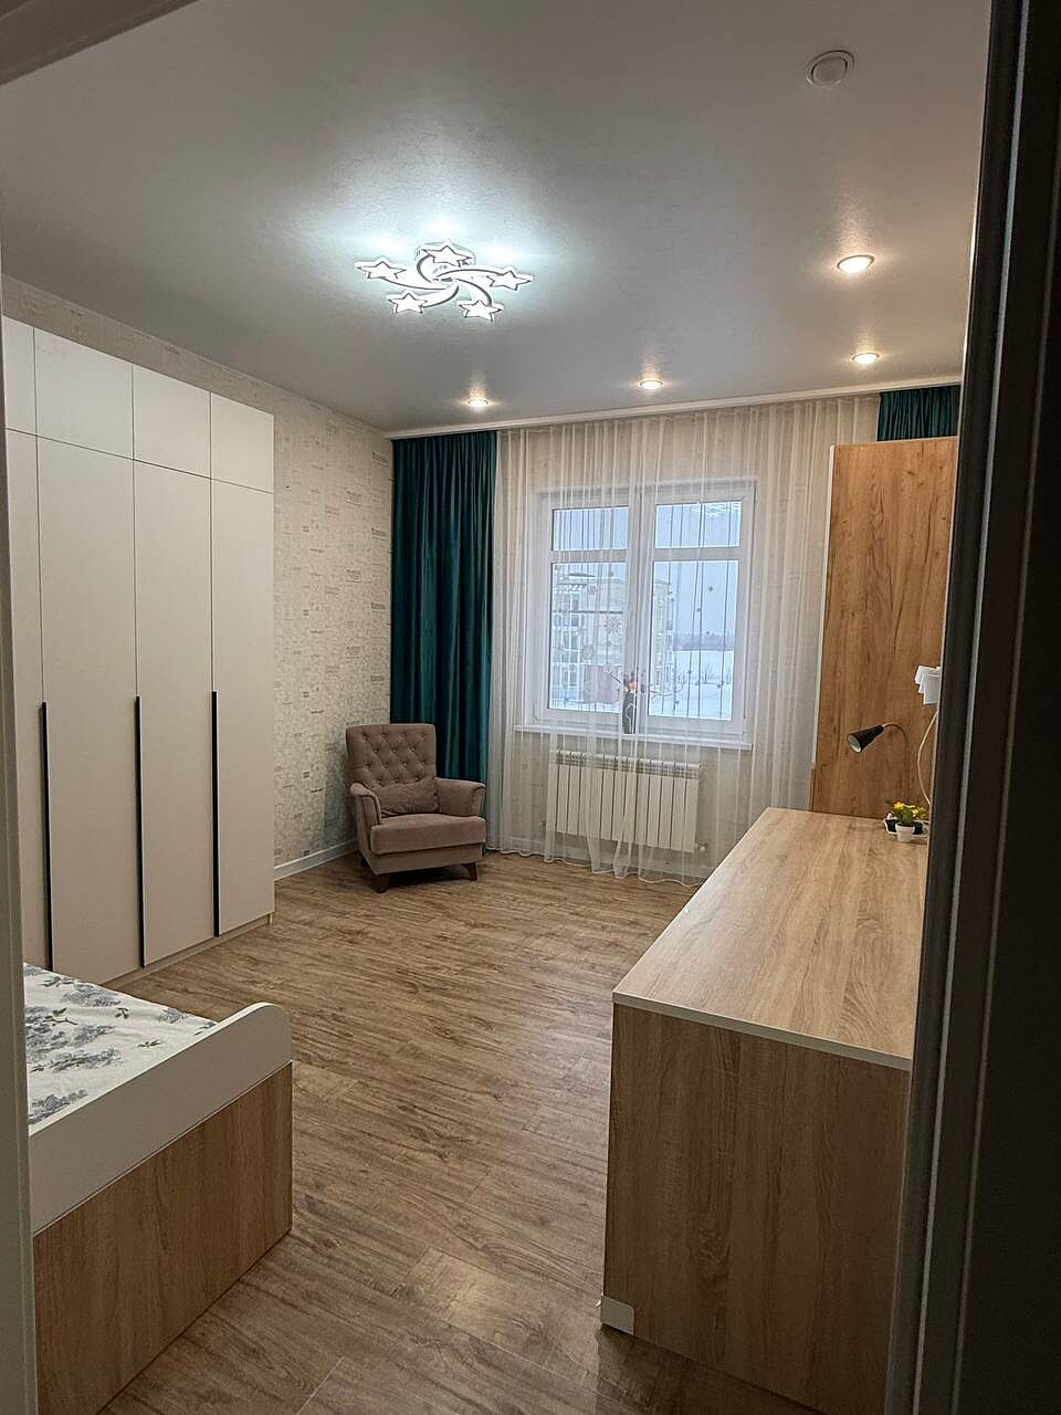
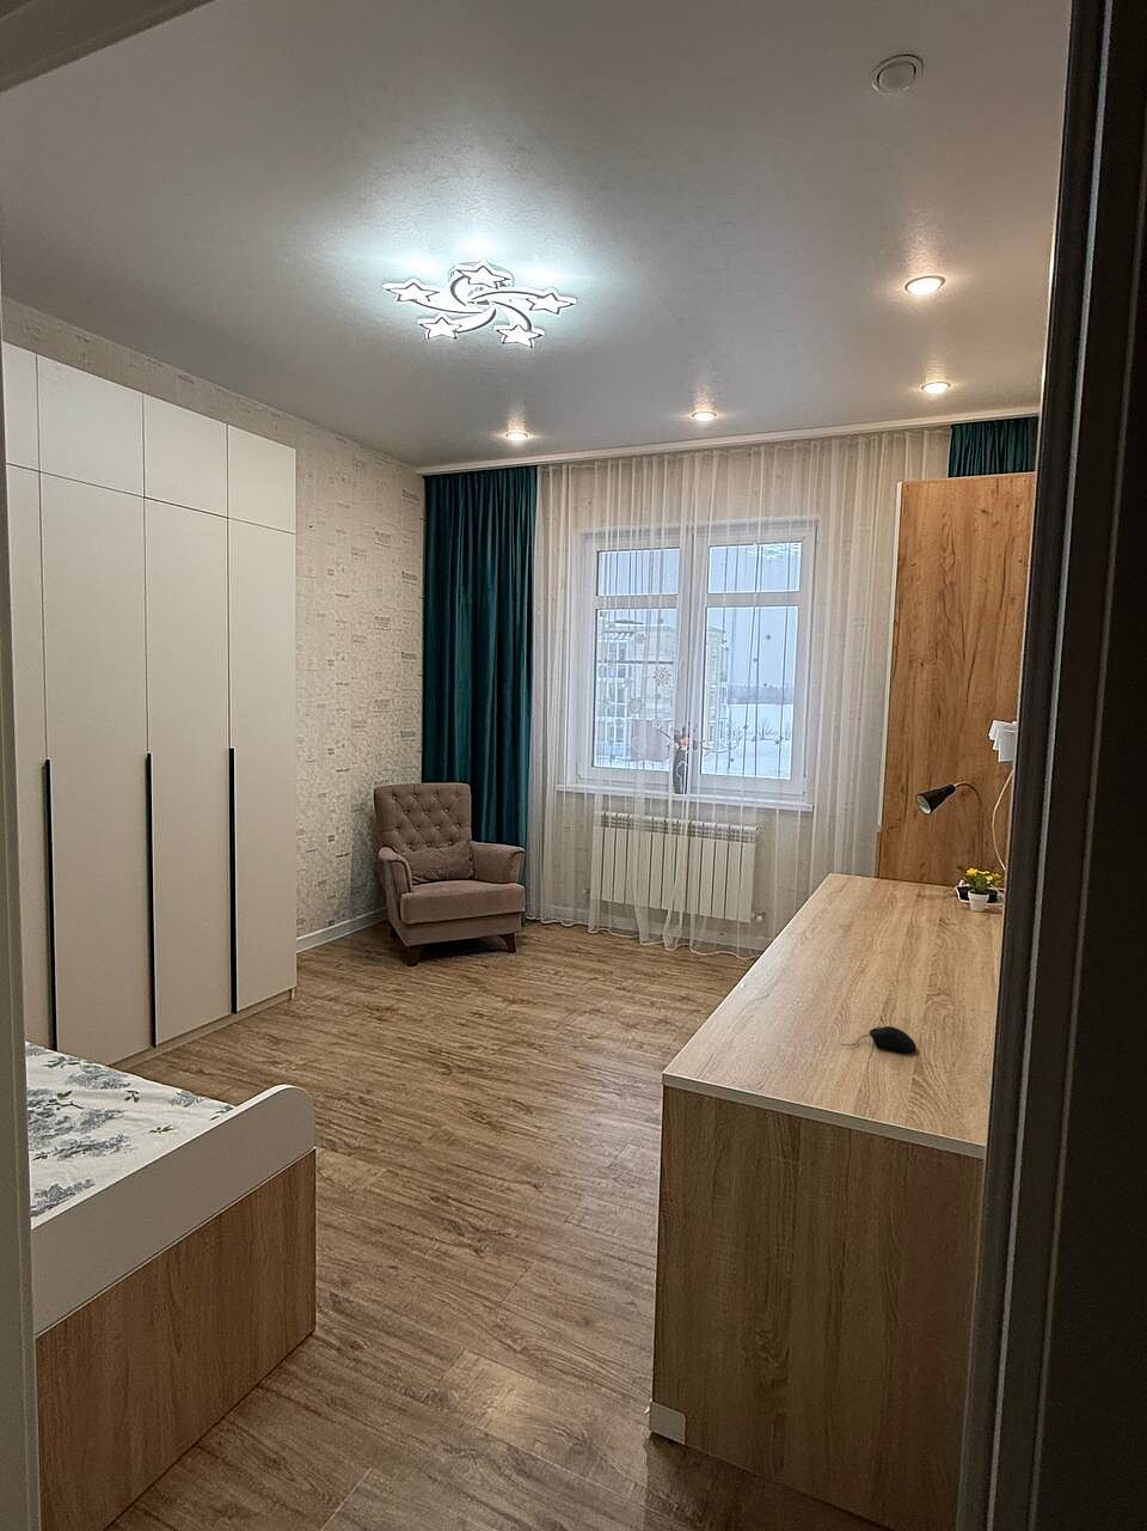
+ computer mouse [840,1025,918,1054]
